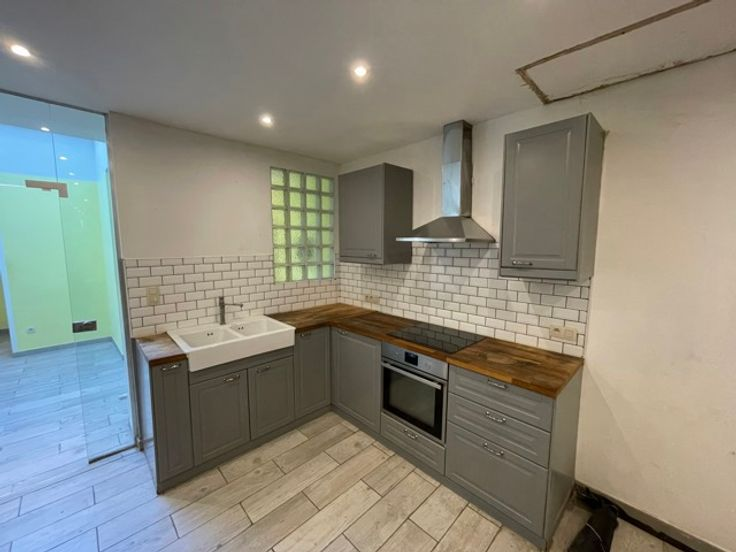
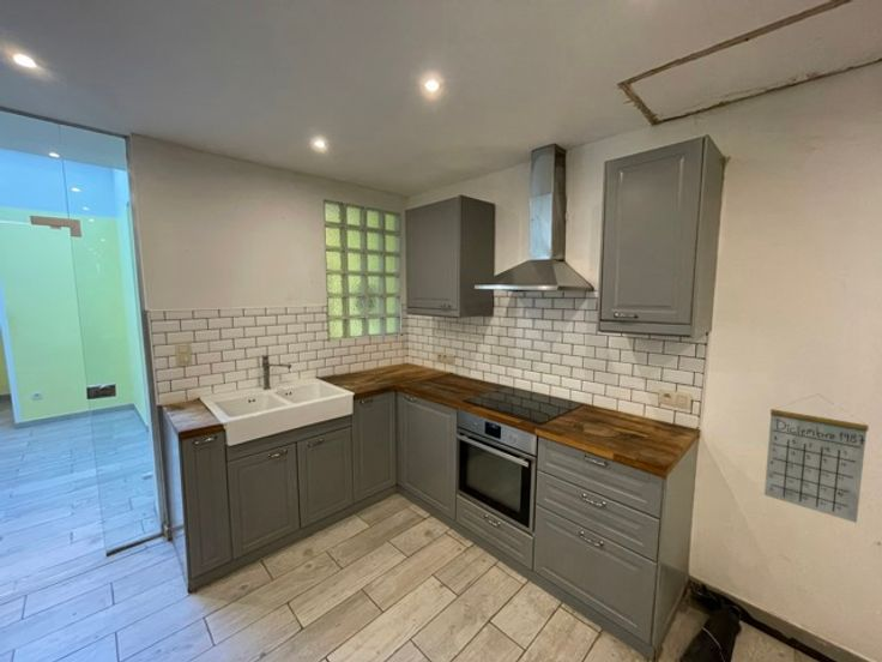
+ calendar [763,393,870,524]
